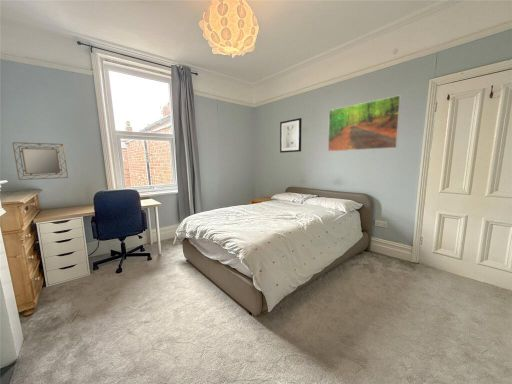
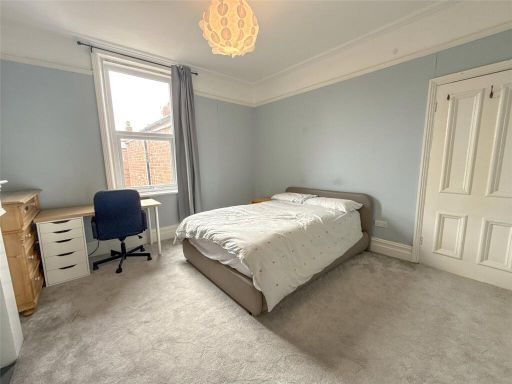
- wall art [279,117,303,154]
- home mirror [12,141,69,181]
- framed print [327,94,402,152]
